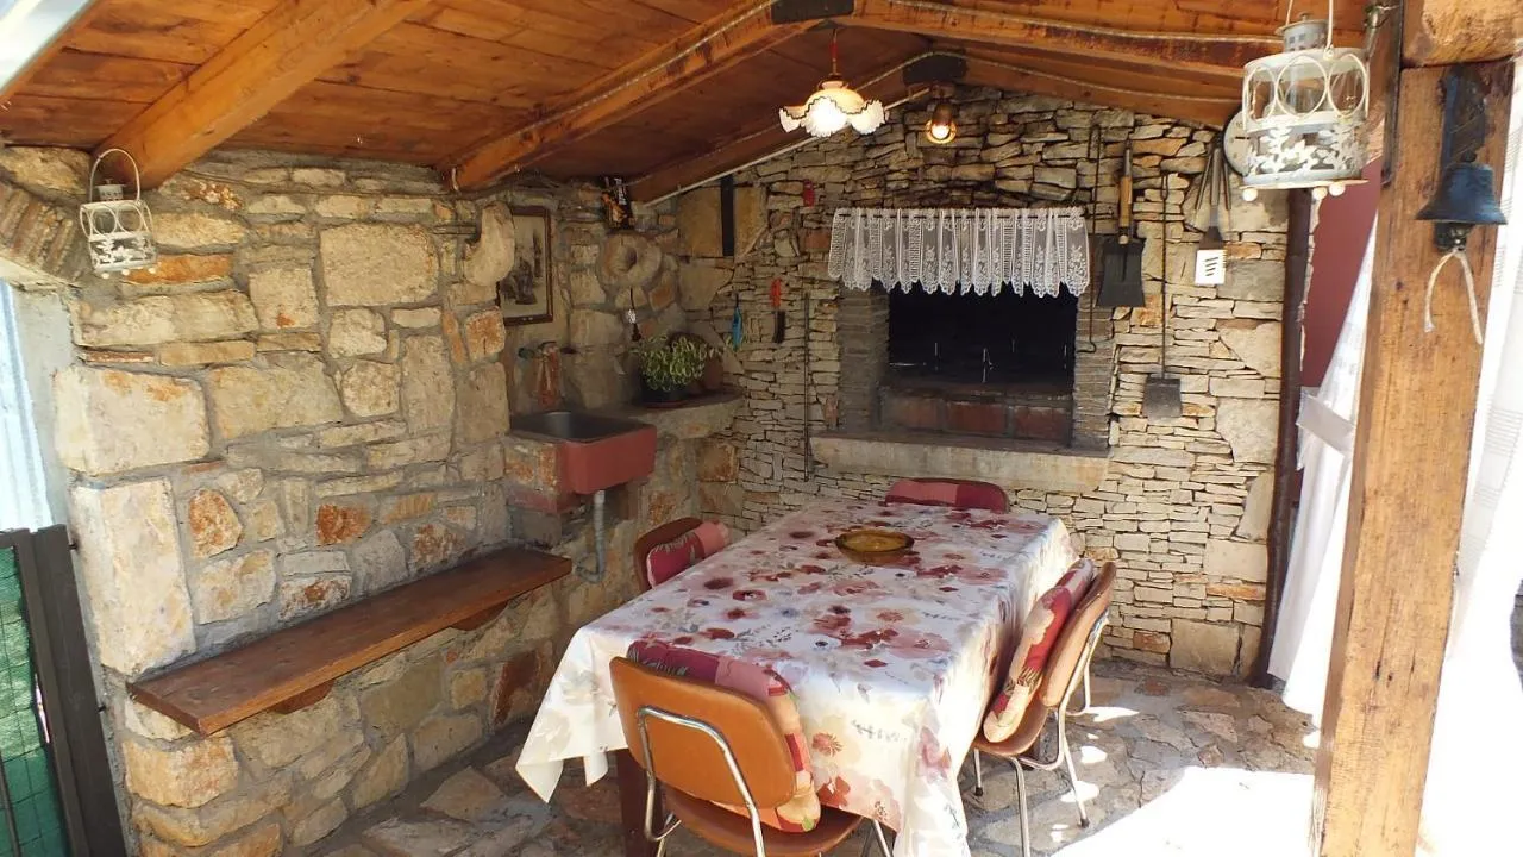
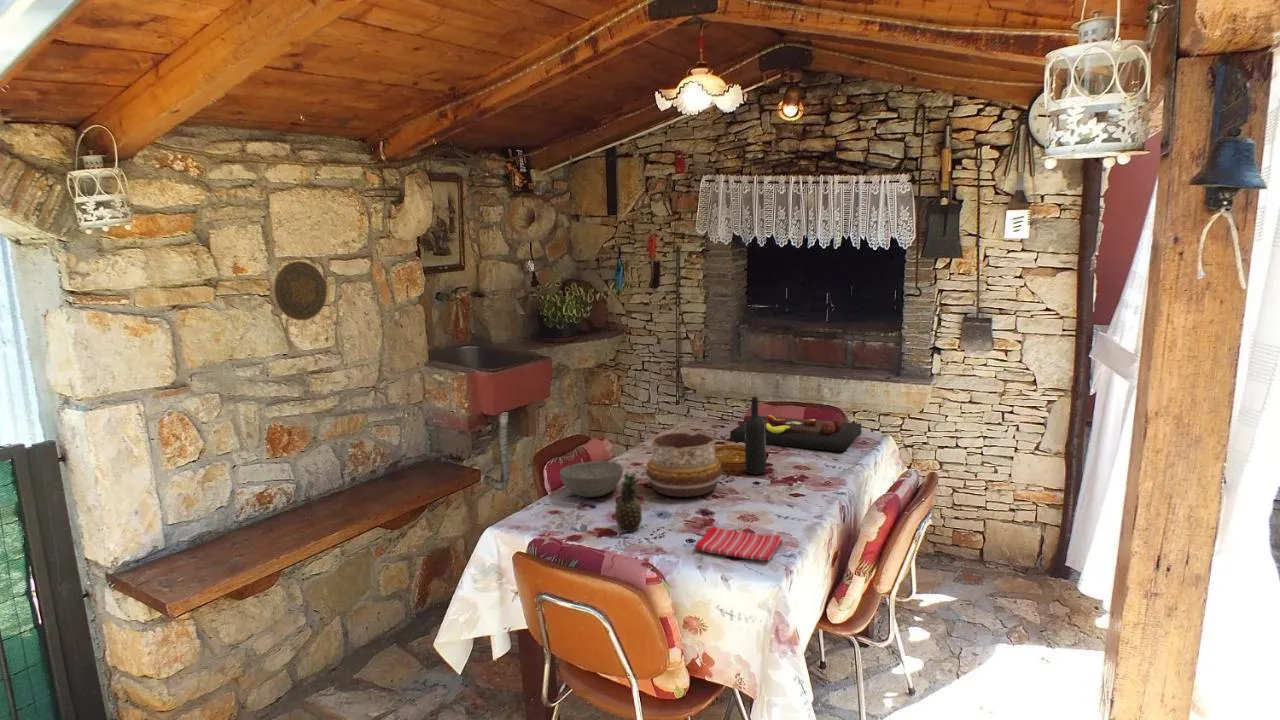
+ bowl [559,460,624,498]
+ cutting board [729,414,862,453]
+ fruit [614,471,643,533]
+ decorative bowl [645,432,723,498]
+ dish towel [694,525,784,562]
+ wine bottle [744,395,767,475]
+ decorative plate [273,260,328,321]
